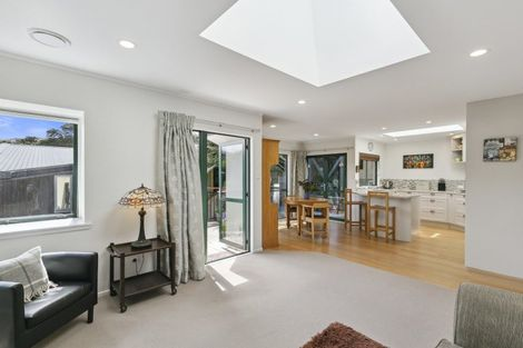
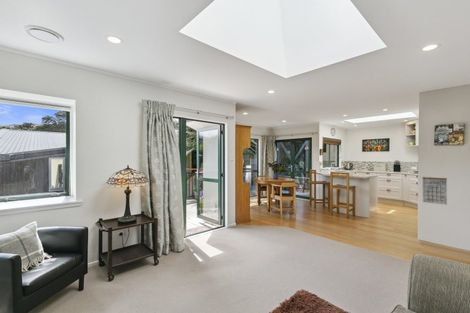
+ calendar [422,175,448,206]
